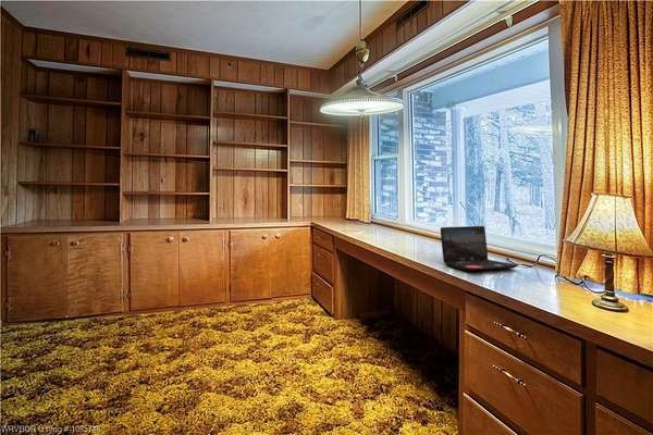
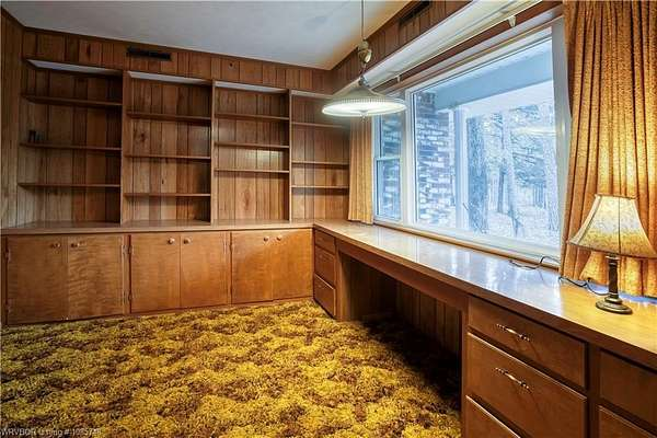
- laptop [440,225,519,272]
